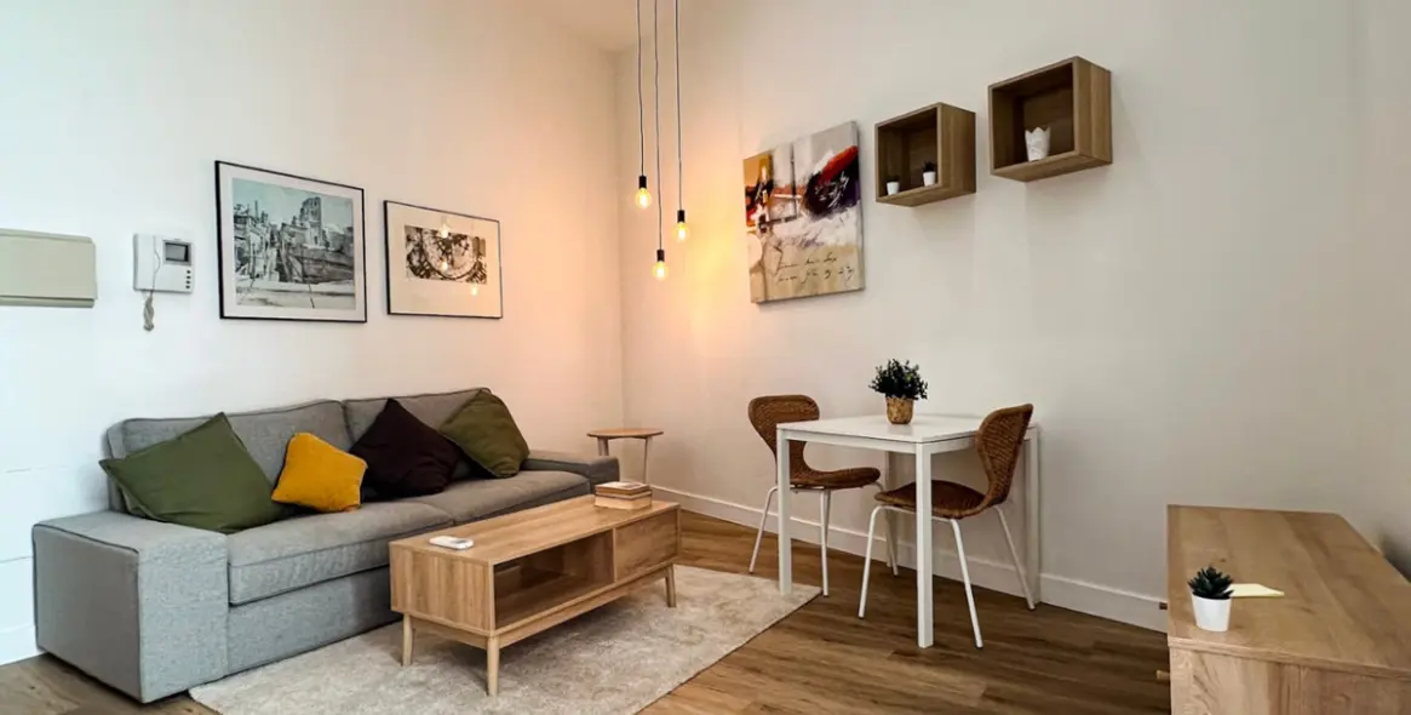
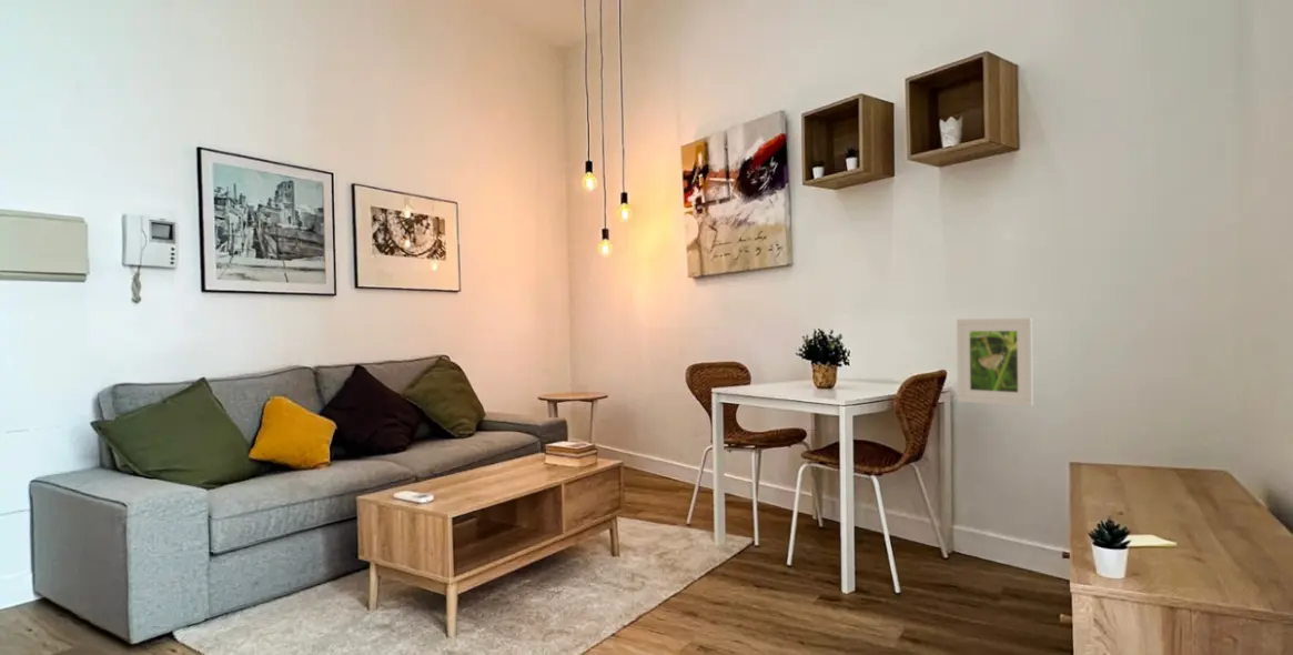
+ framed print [956,316,1034,407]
